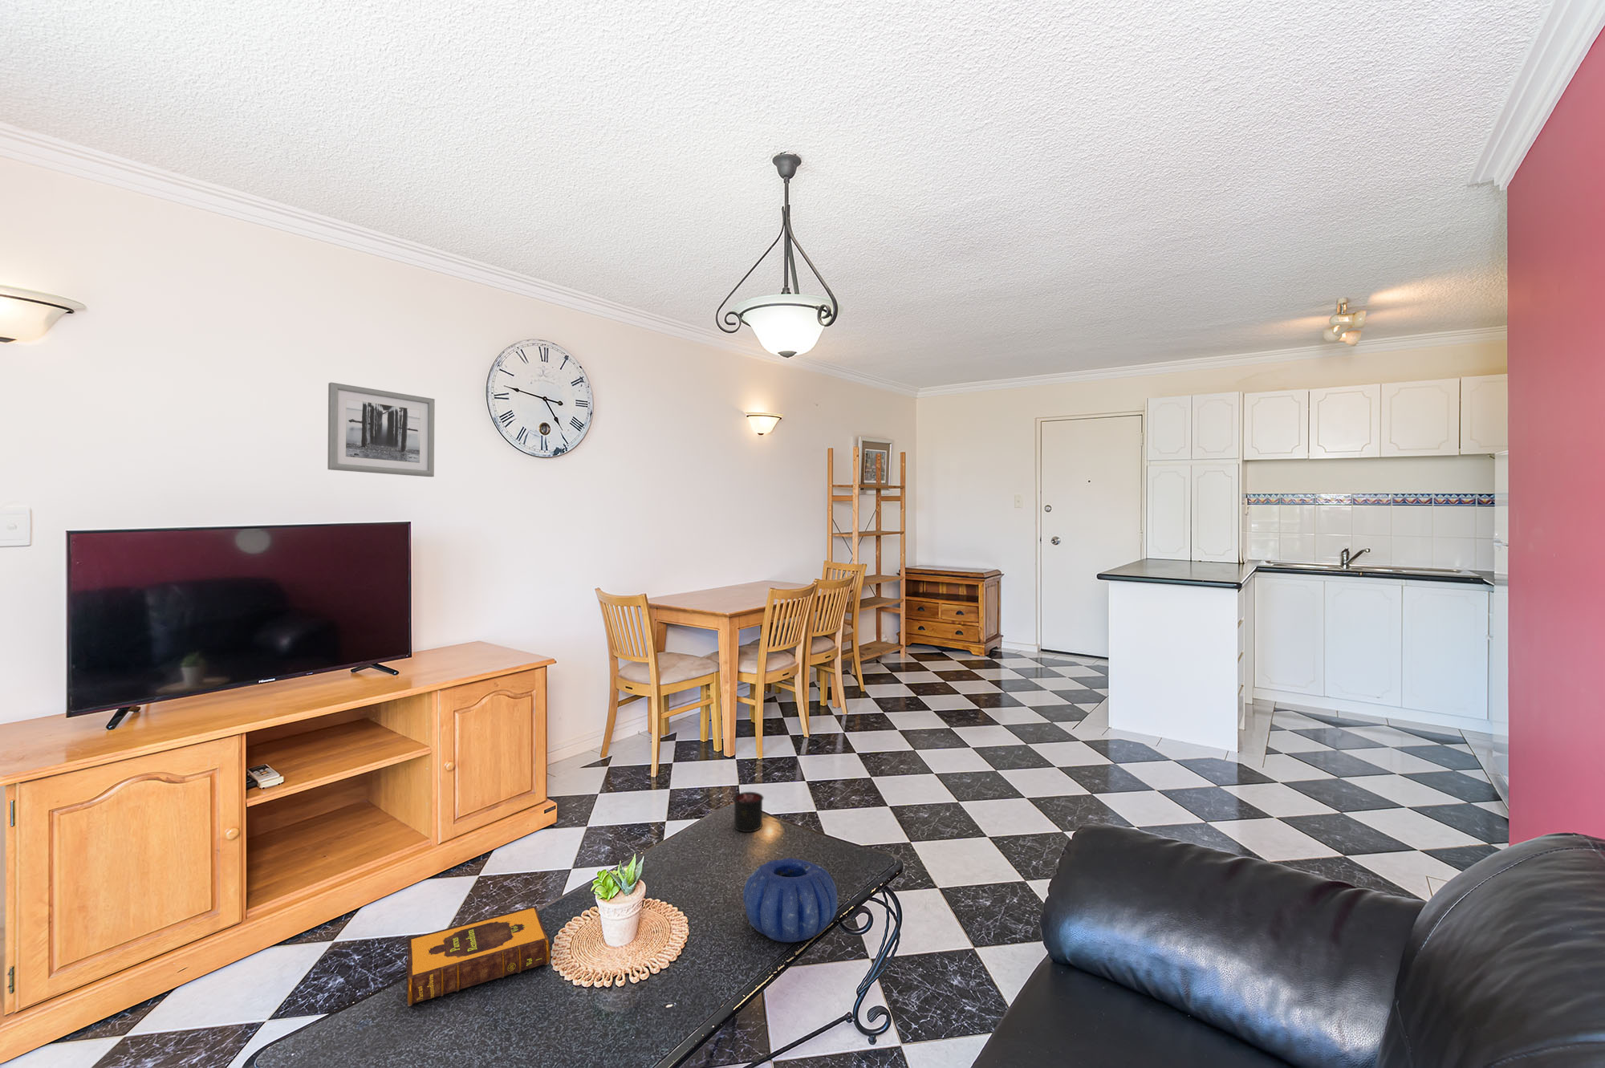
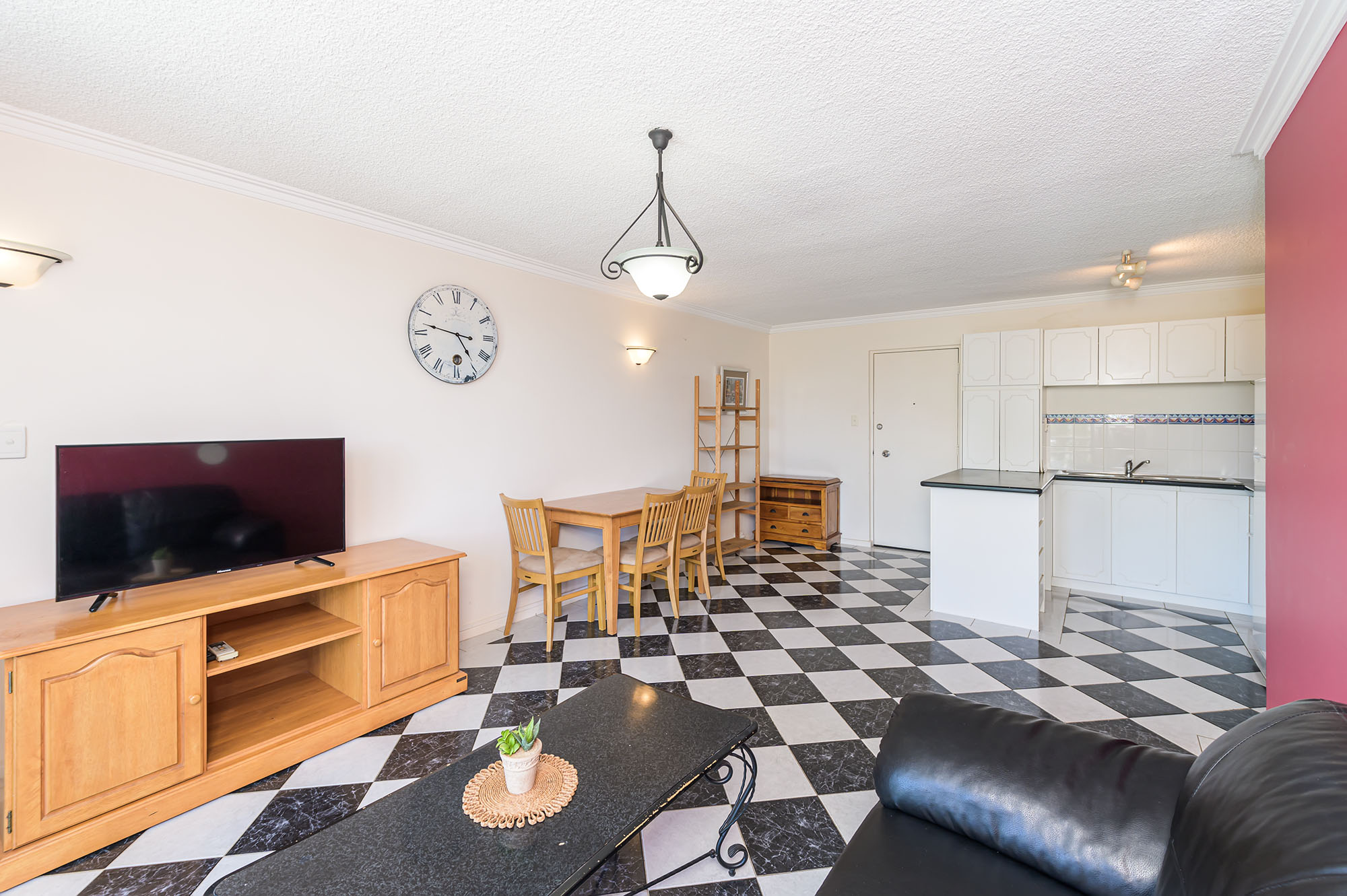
- wall art [326,381,436,478]
- decorative bowl [742,858,838,943]
- candle [733,783,765,833]
- hardback book [405,905,552,1007]
